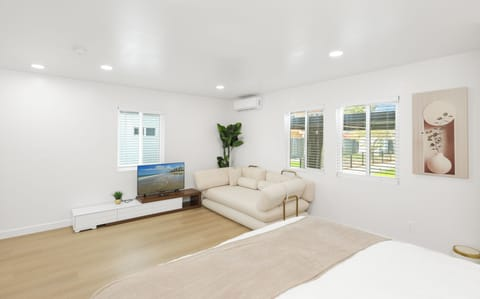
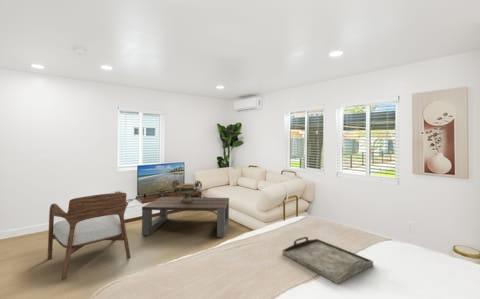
+ decorative urn [171,179,203,202]
+ armchair [47,192,131,281]
+ serving tray [282,236,374,285]
+ coffee table [141,196,230,238]
